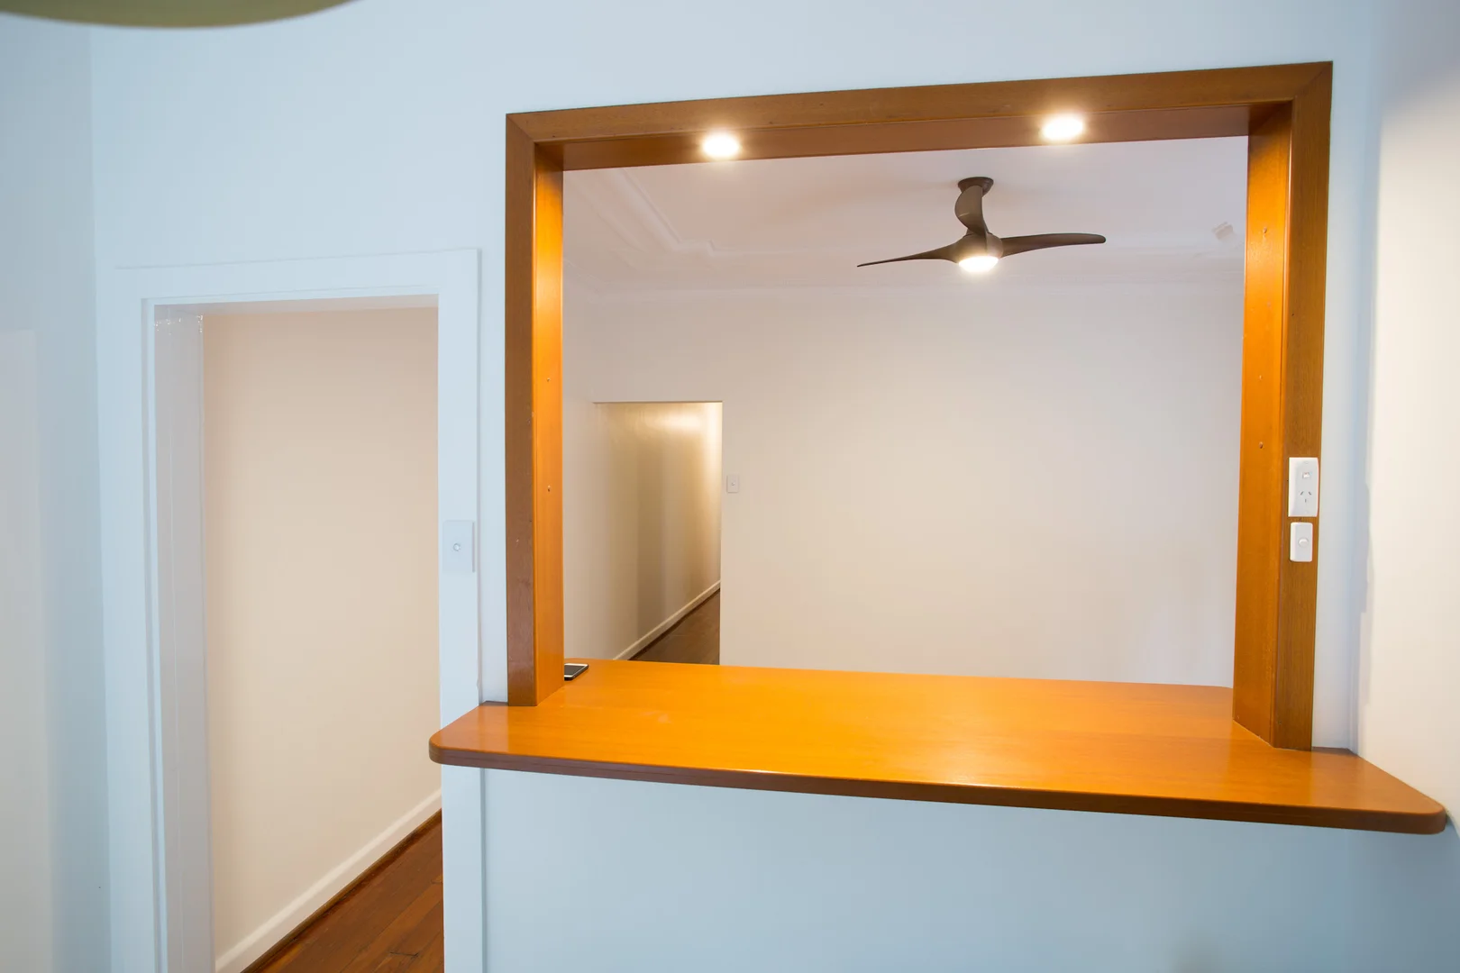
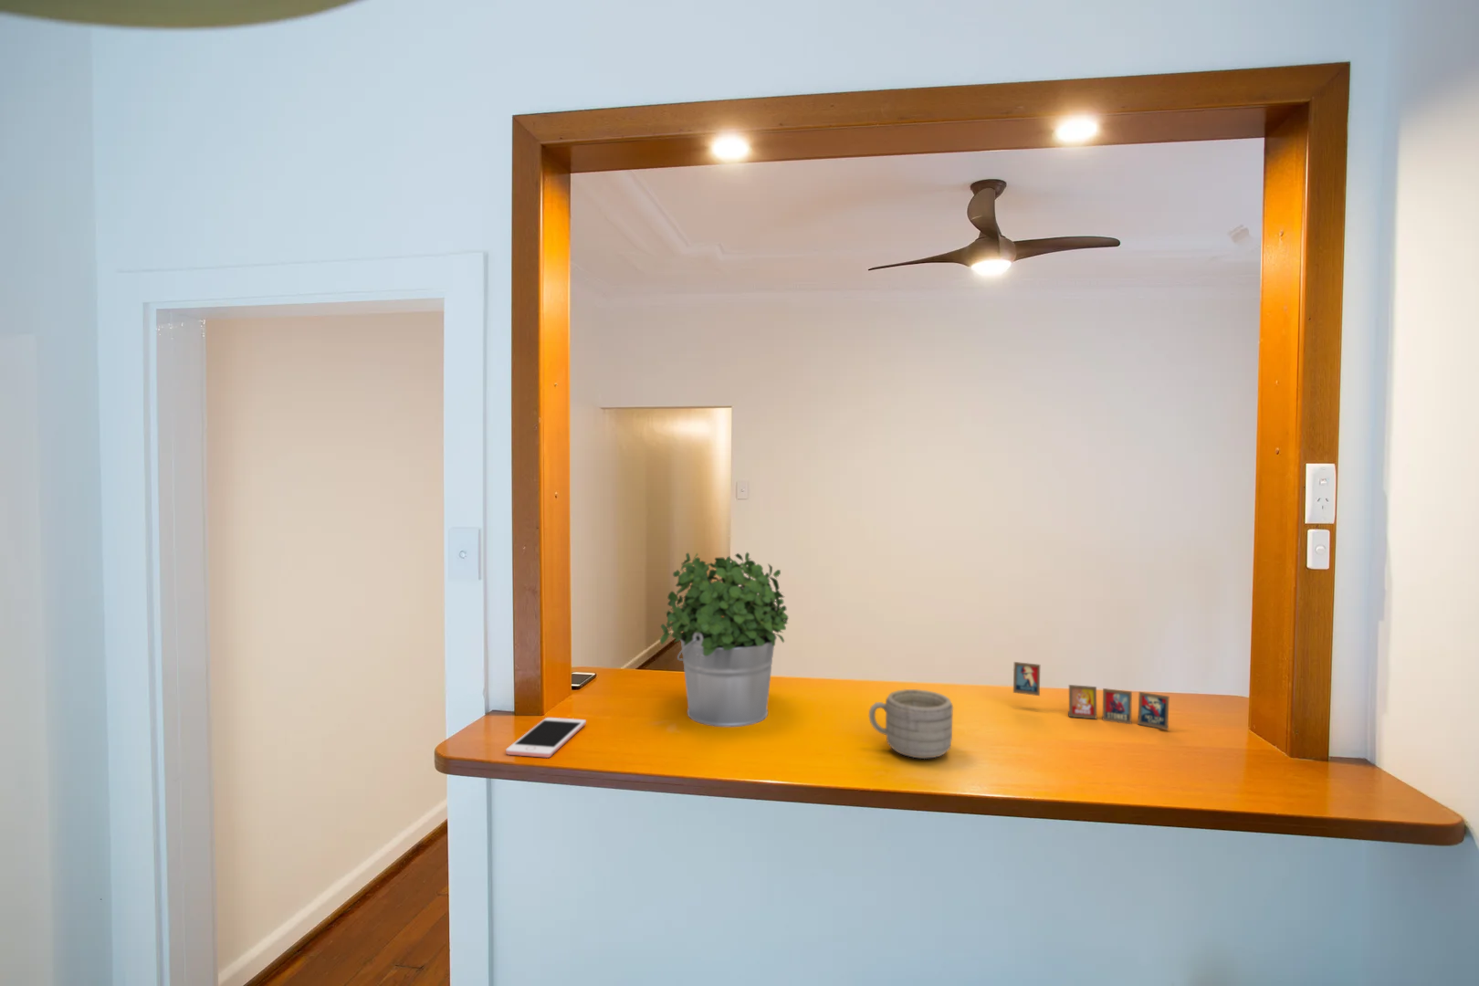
+ picture frame [1012,661,1170,731]
+ cell phone [505,716,587,758]
+ potted plant [659,551,790,727]
+ mug [868,689,954,759]
